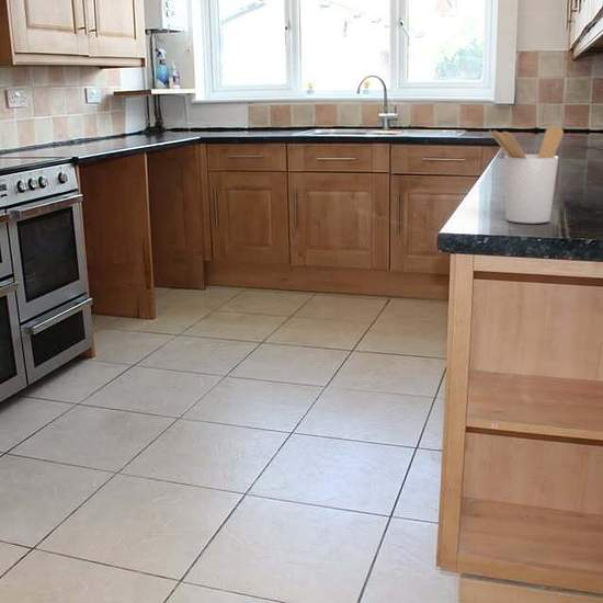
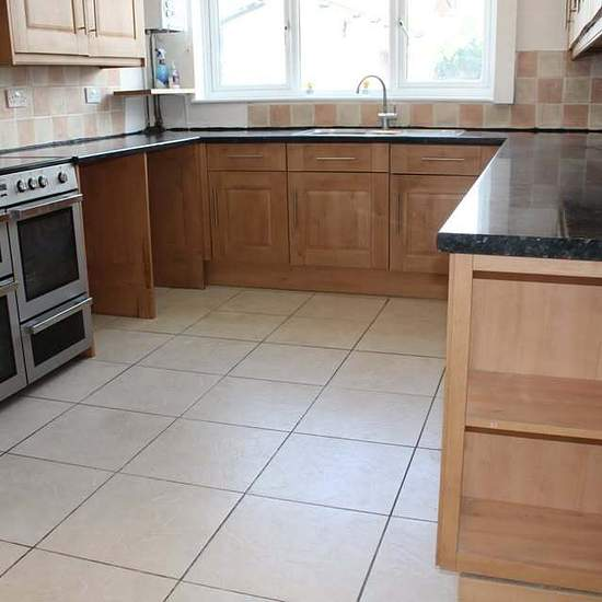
- utensil holder [488,124,565,225]
